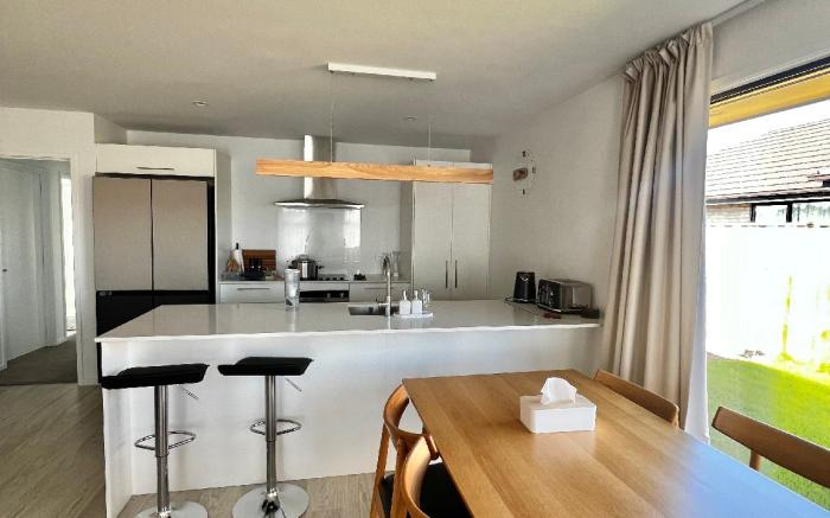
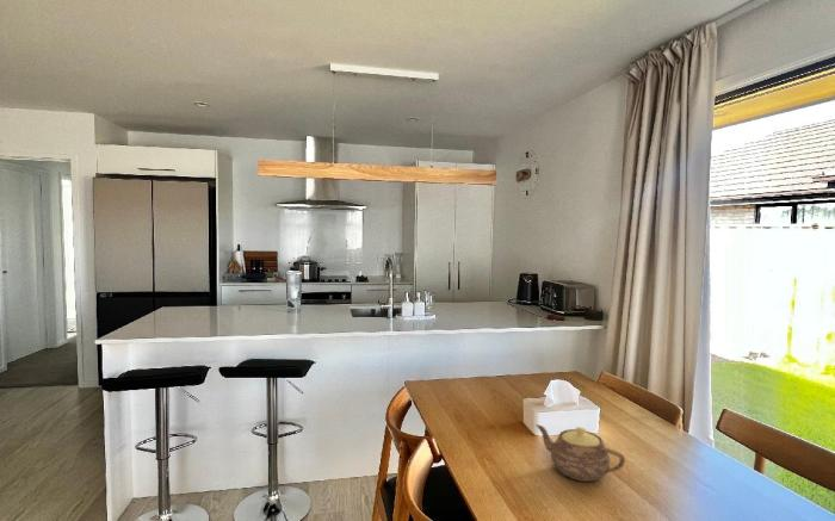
+ teapot [534,423,626,483]
